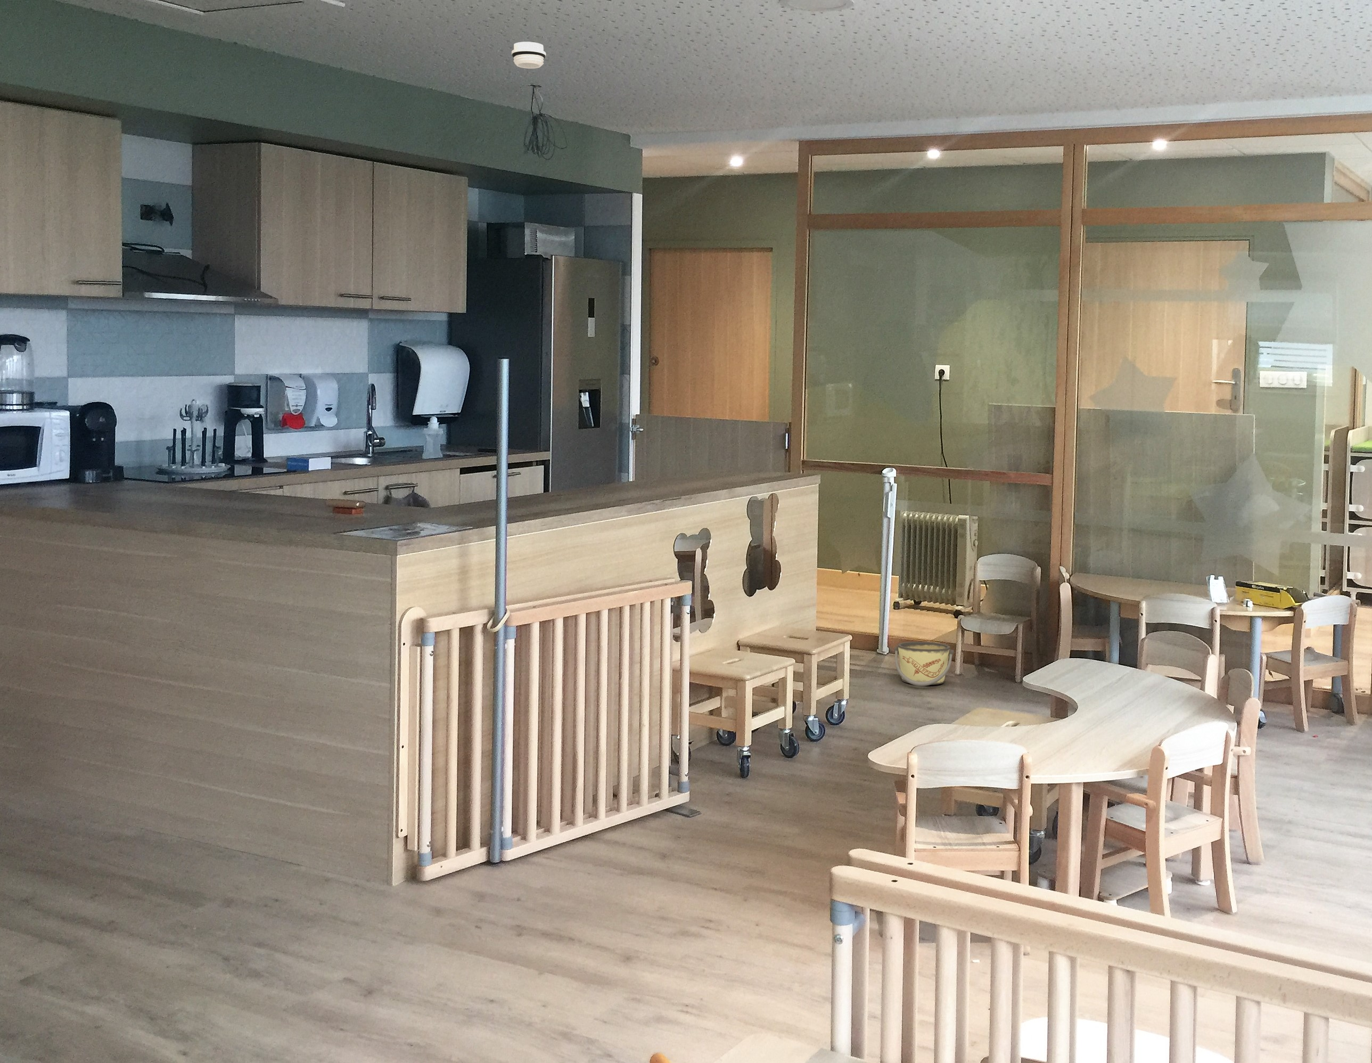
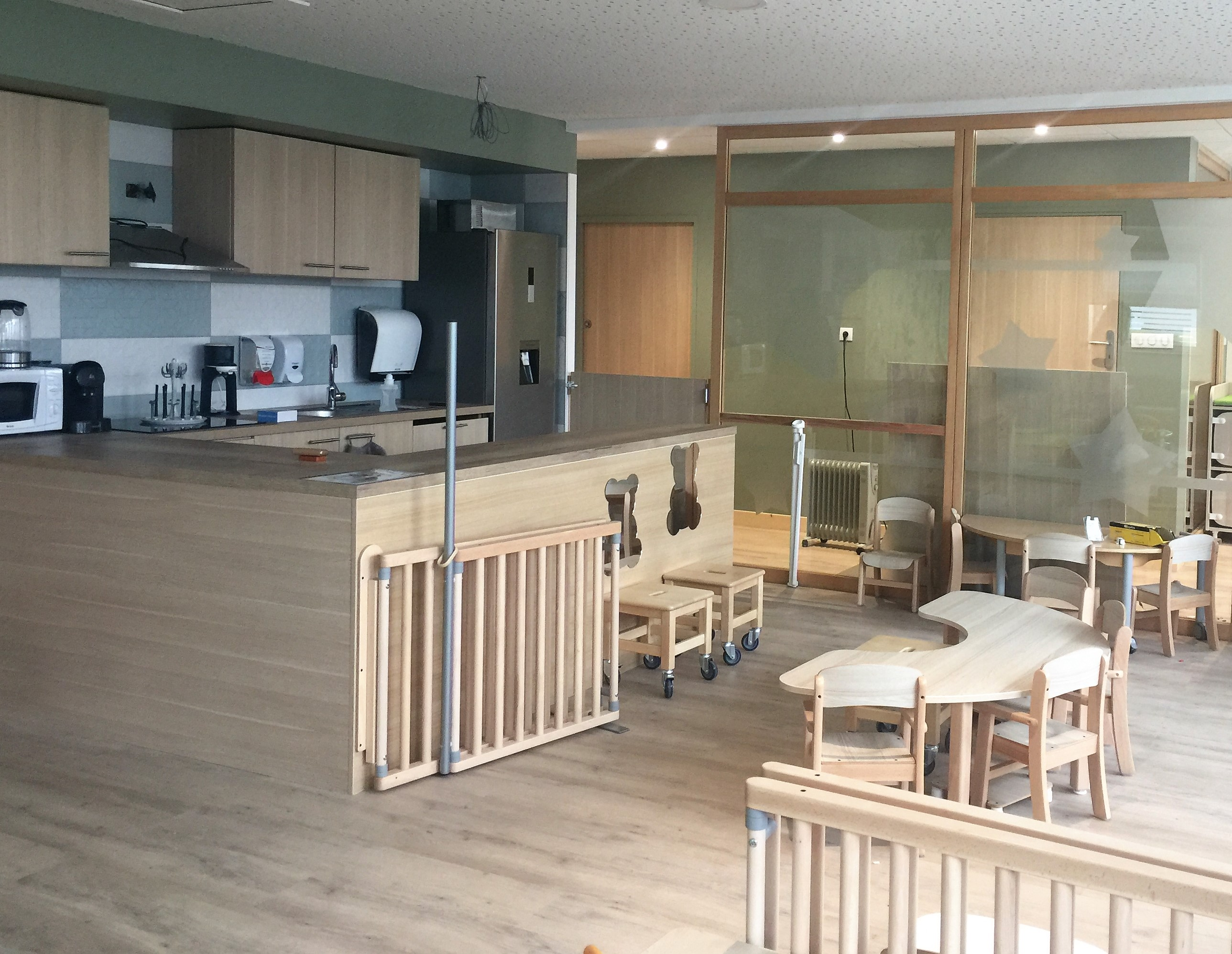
- smoke detector [511,41,547,69]
- bucket [893,641,954,686]
